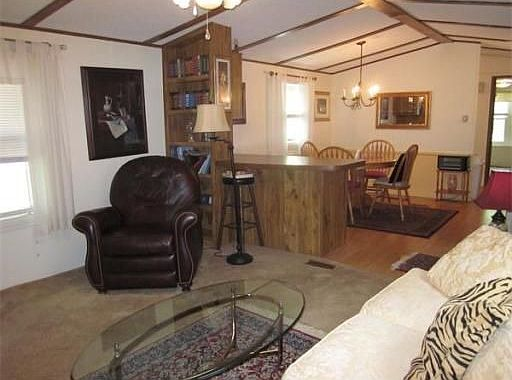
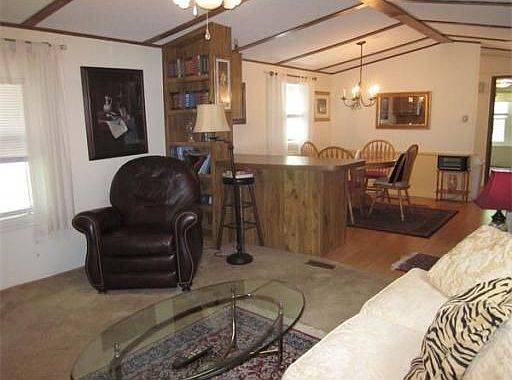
+ remote control [171,342,215,370]
